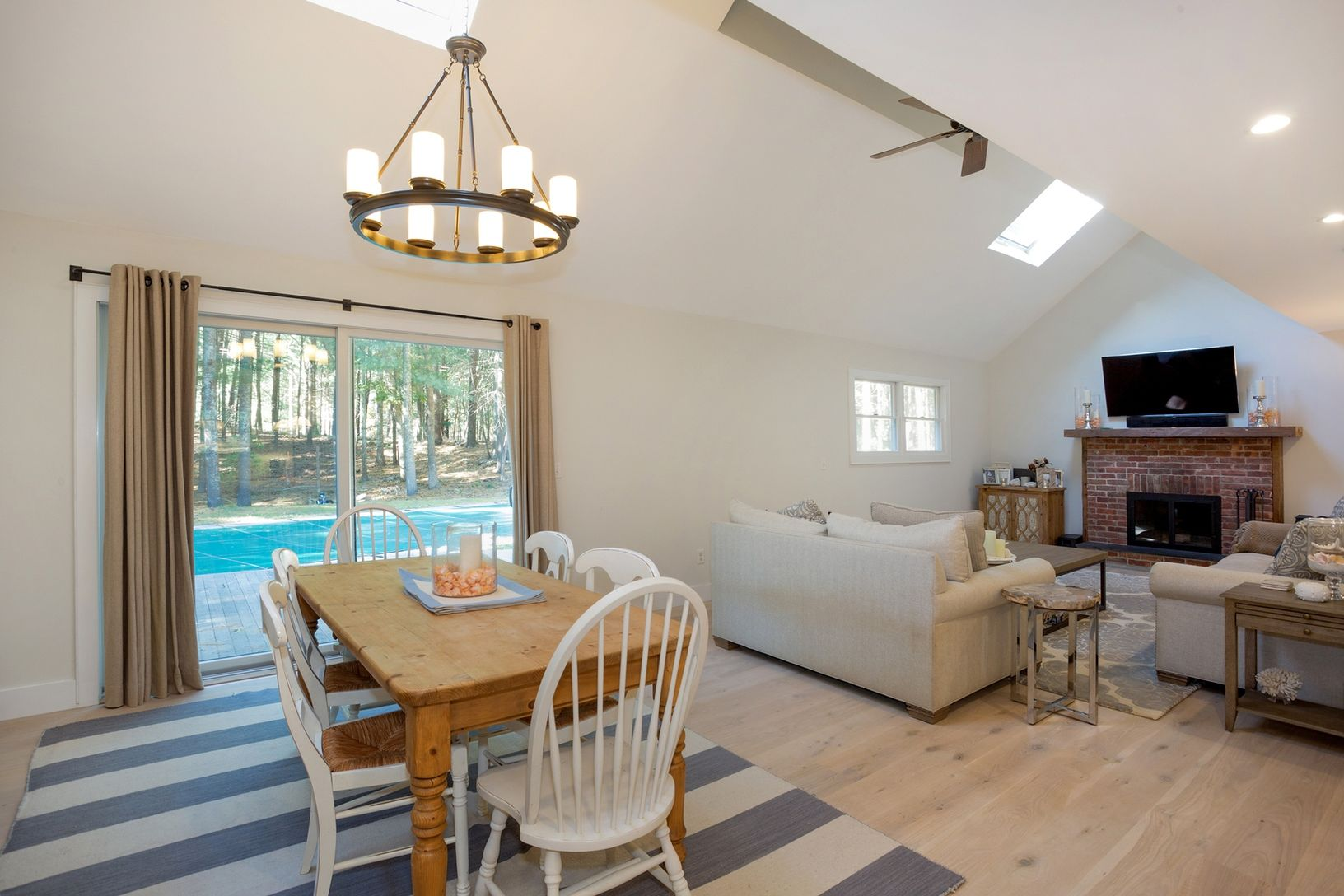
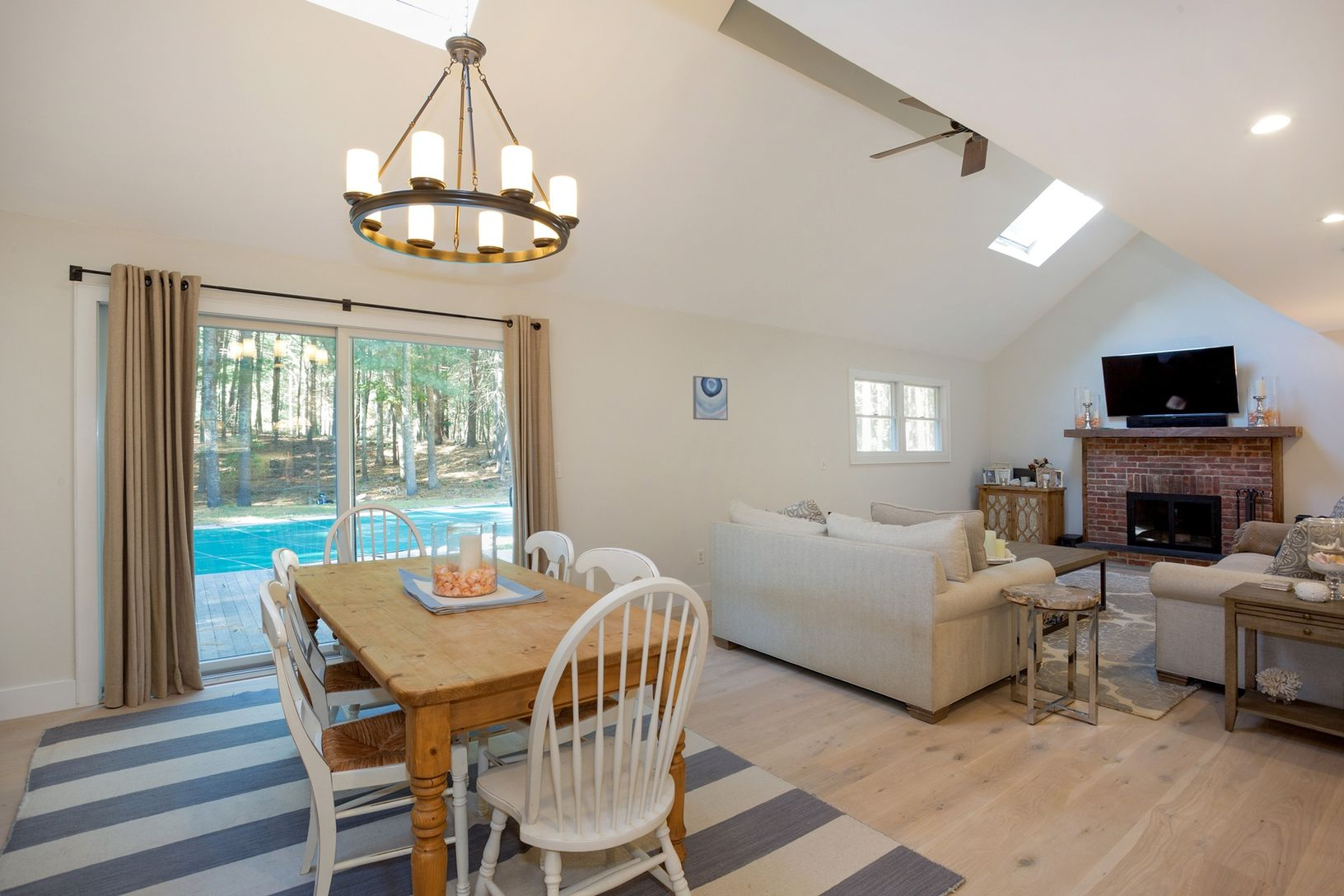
+ wall art [693,375,729,421]
